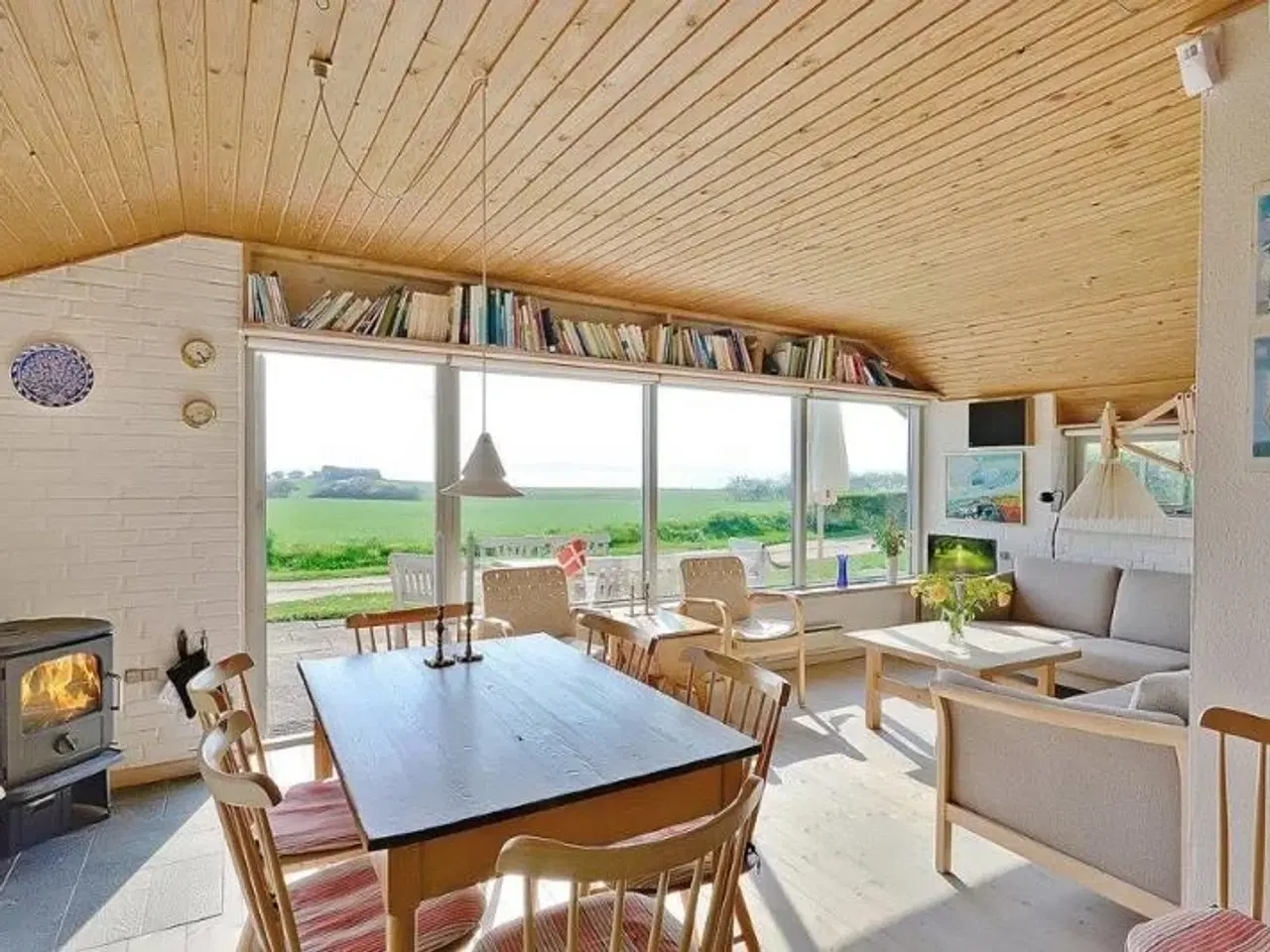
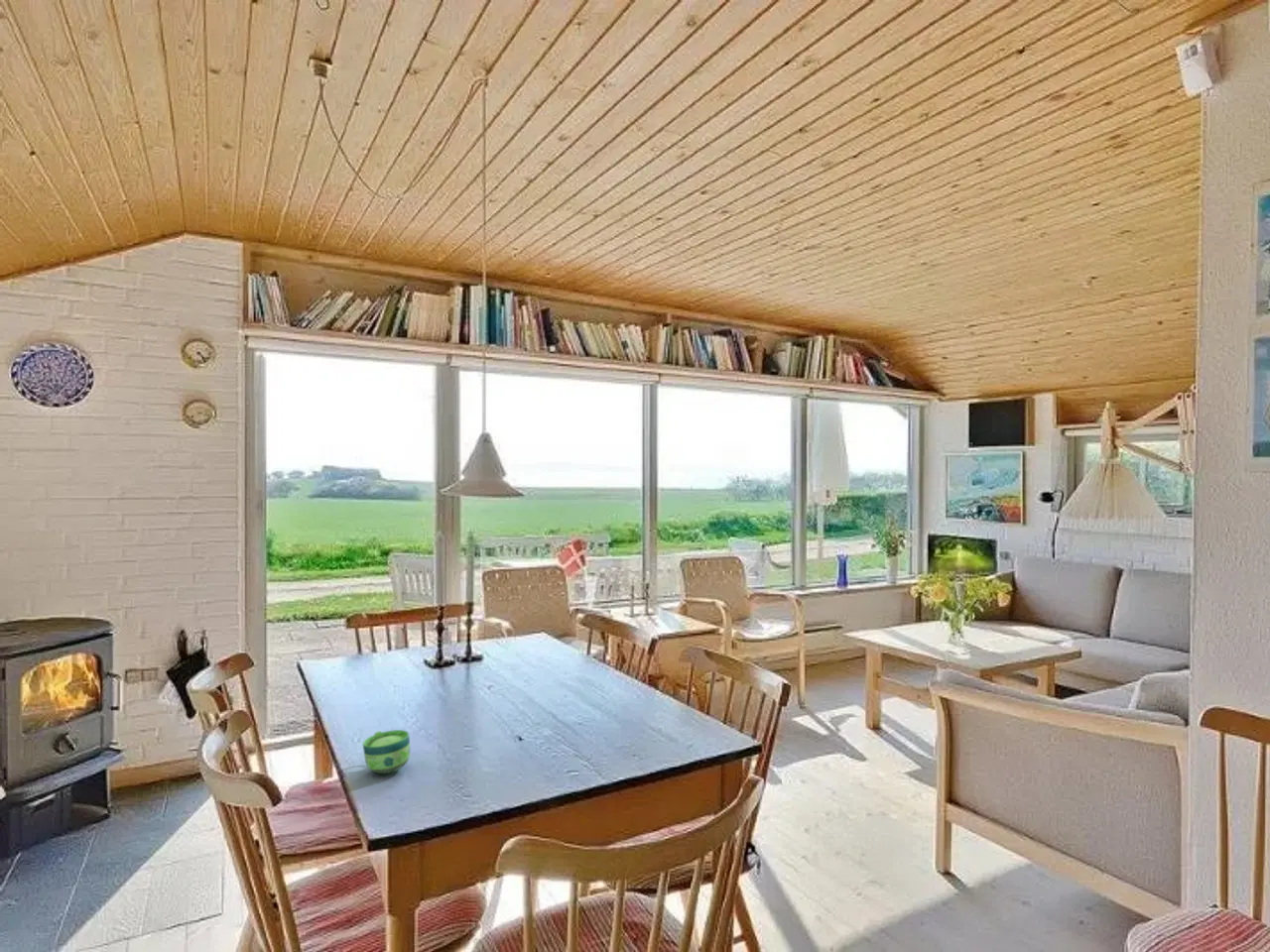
+ cup [362,729,411,774]
